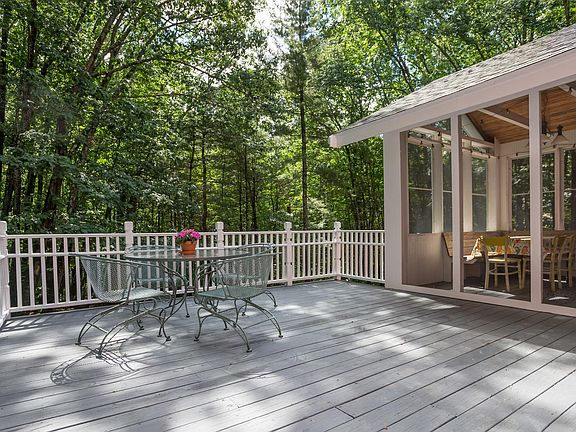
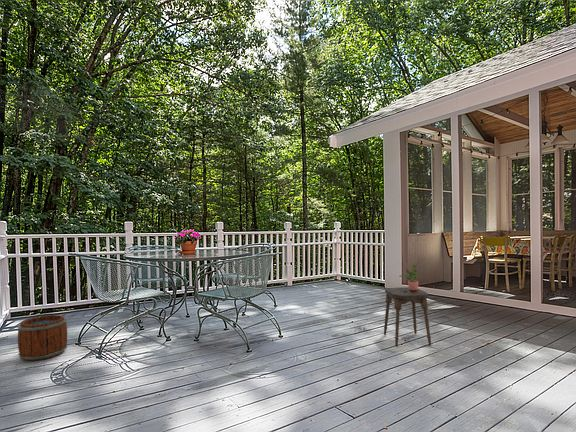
+ stool [383,286,432,348]
+ bucket [17,314,68,362]
+ potted plant [398,263,420,291]
